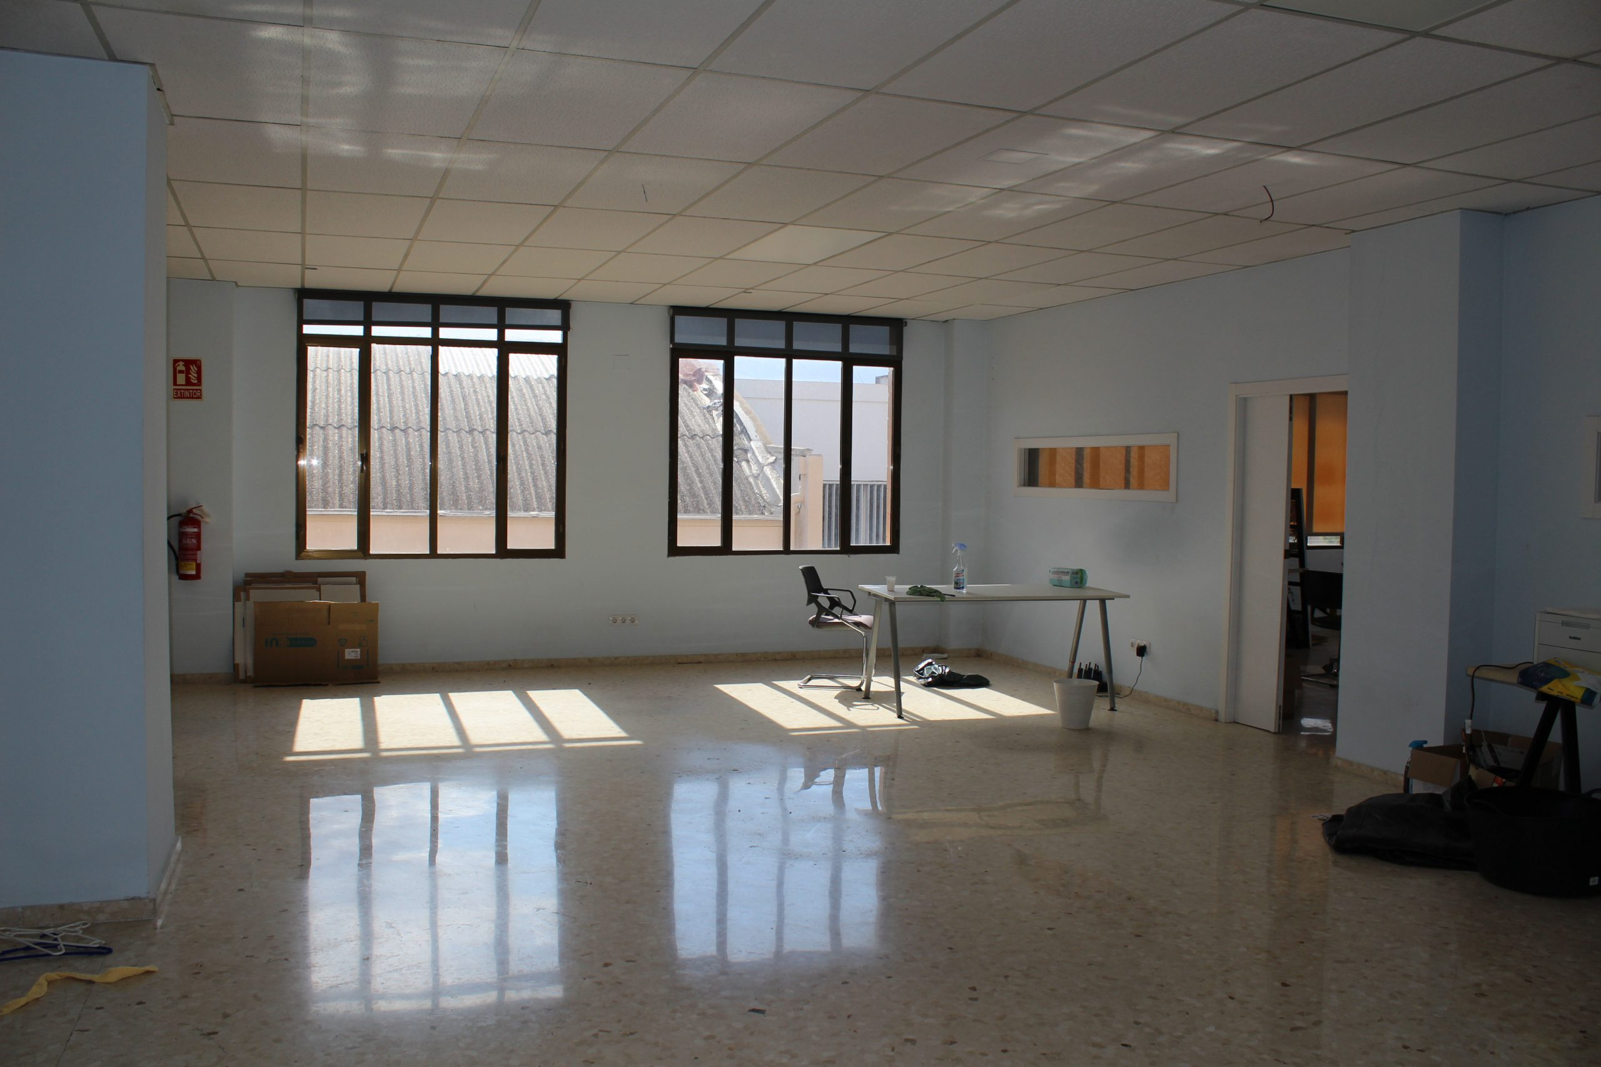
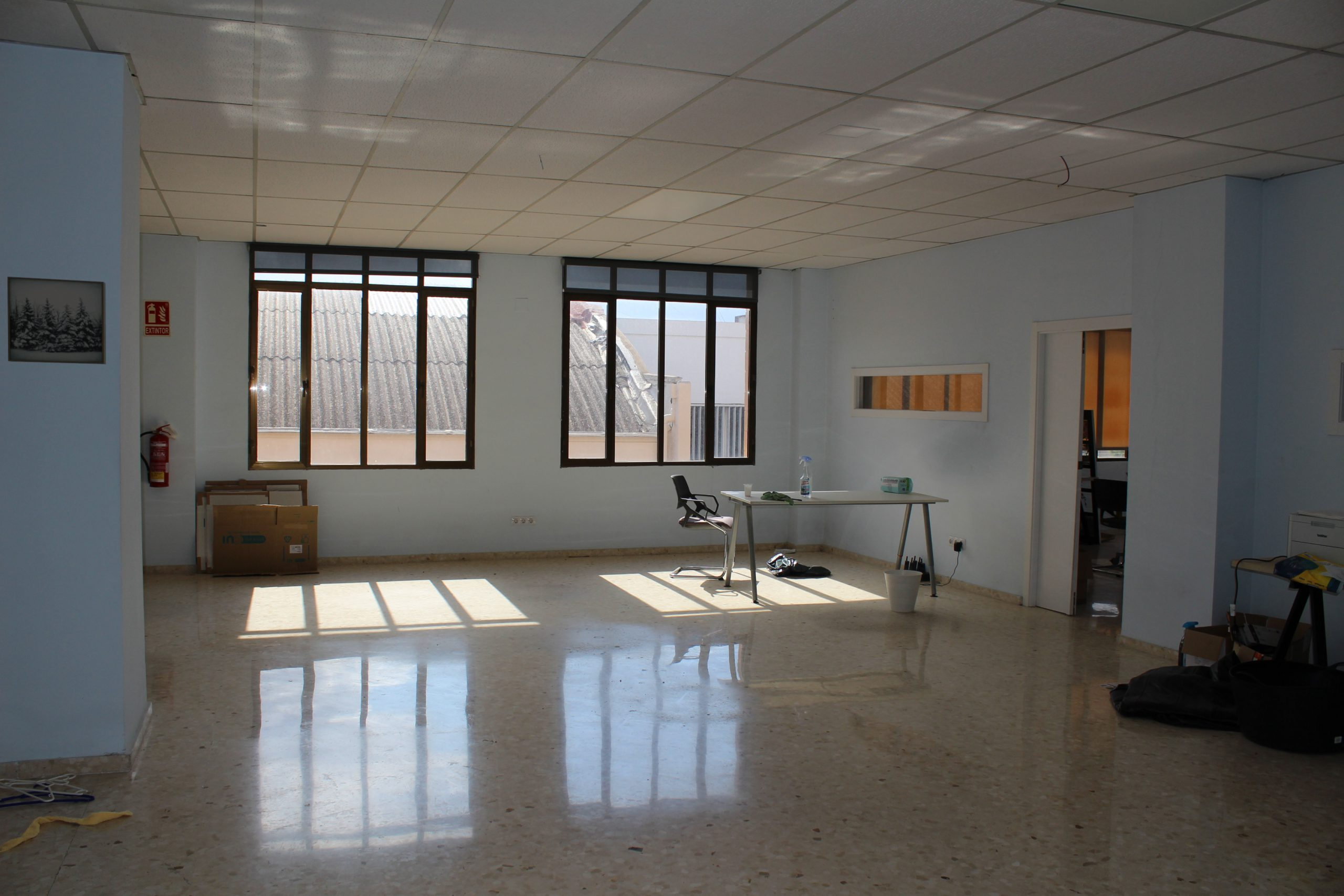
+ wall art [7,276,107,365]
